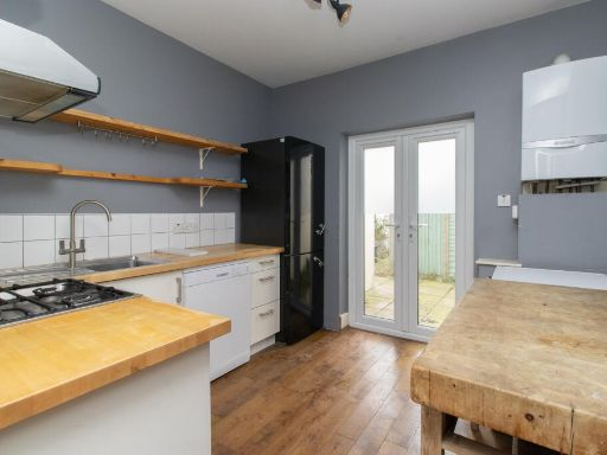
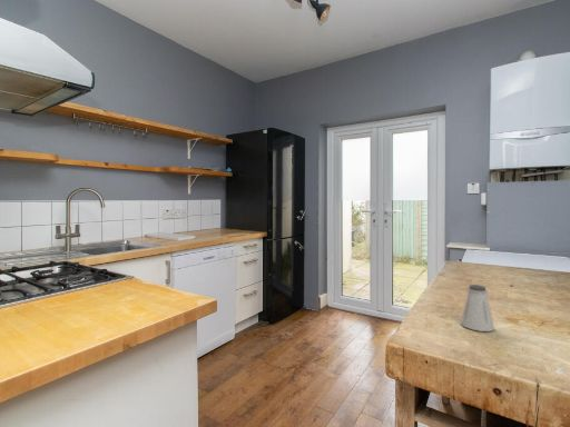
+ saltshaker [460,284,495,332]
